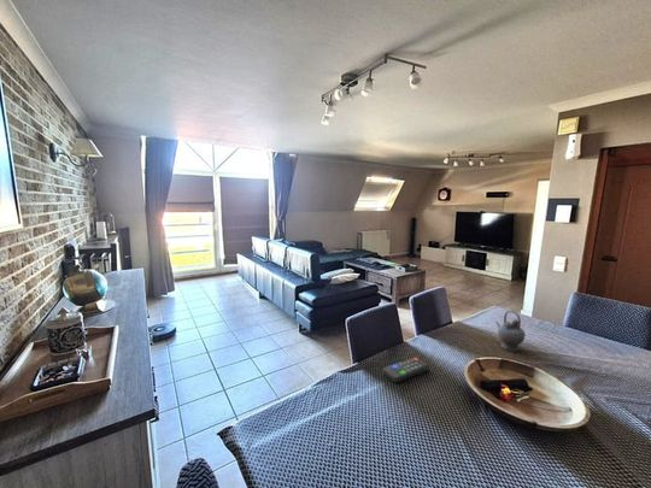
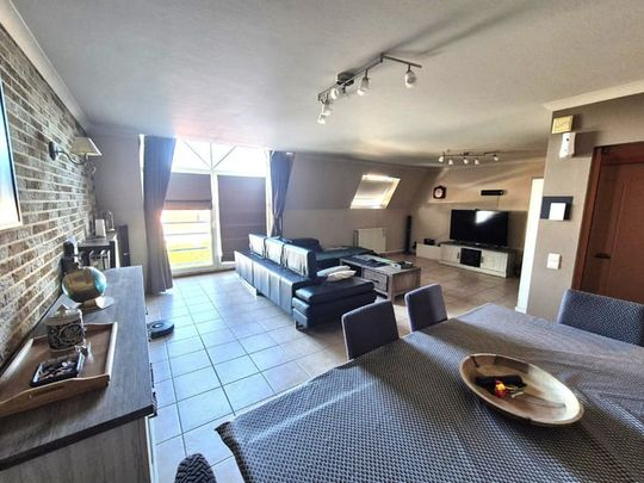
- remote control [382,357,429,383]
- teapot [494,310,527,352]
